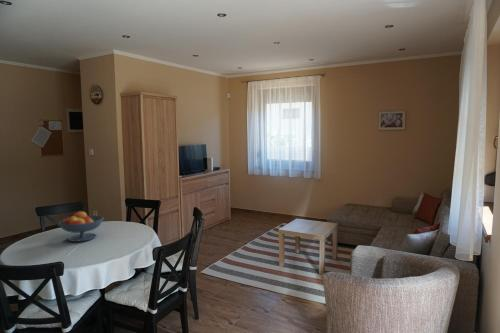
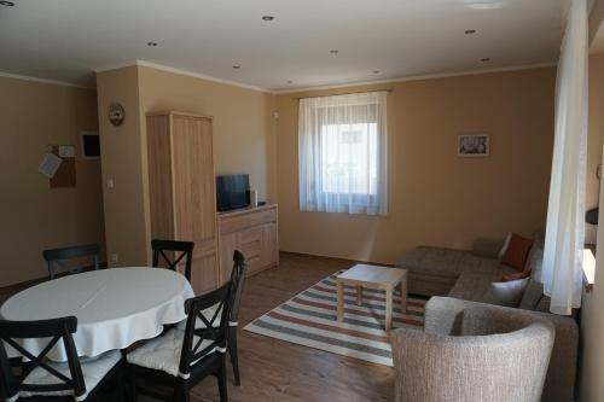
- fruit bowl [57,211,104,243]
